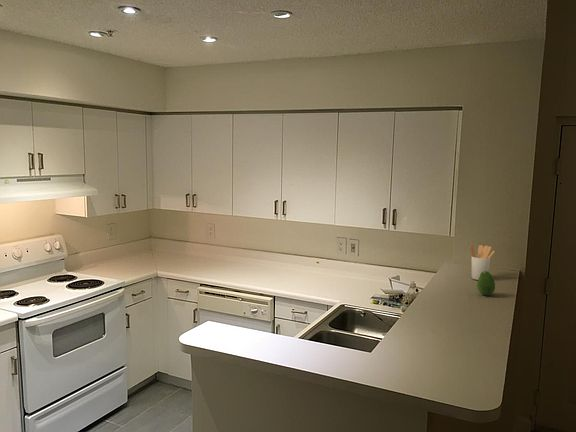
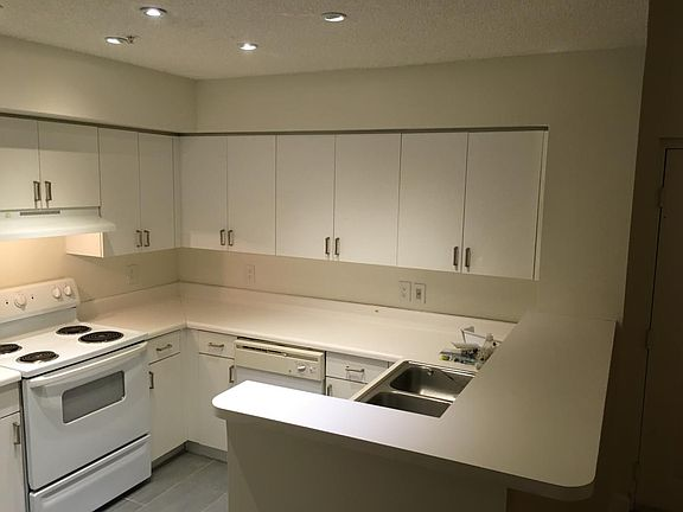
- utensil holder [469,244,496,281]
- fruit [476,271,496,296]
